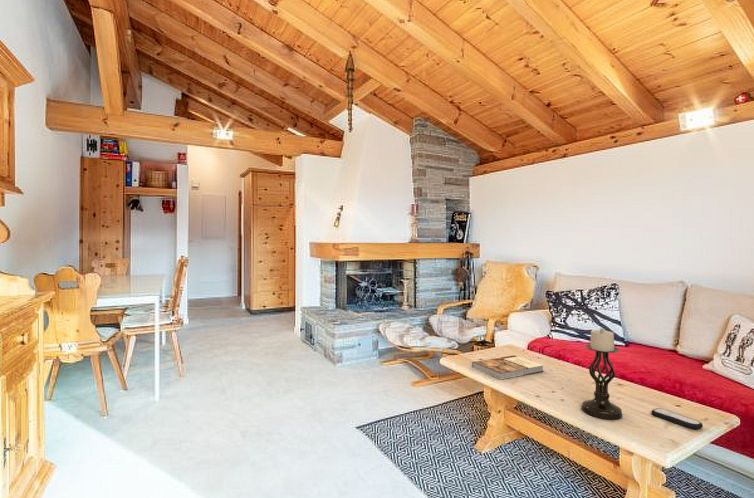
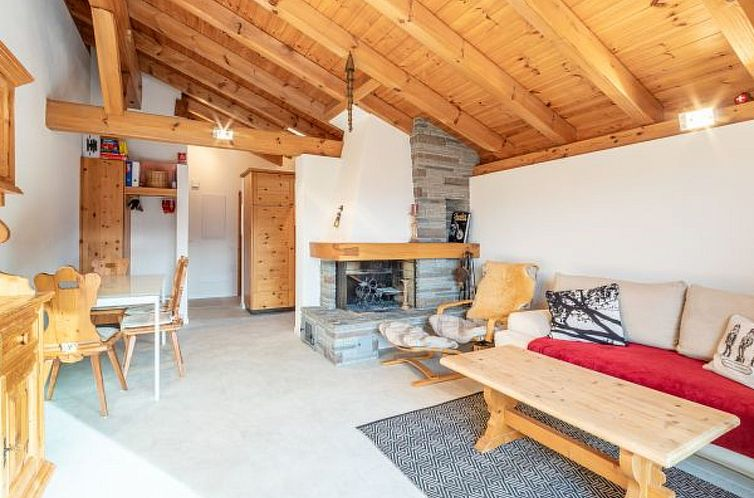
- candle holder [581,327,623,421]
- remote control [650,407,704,430]
- book [471,355,545,380]
